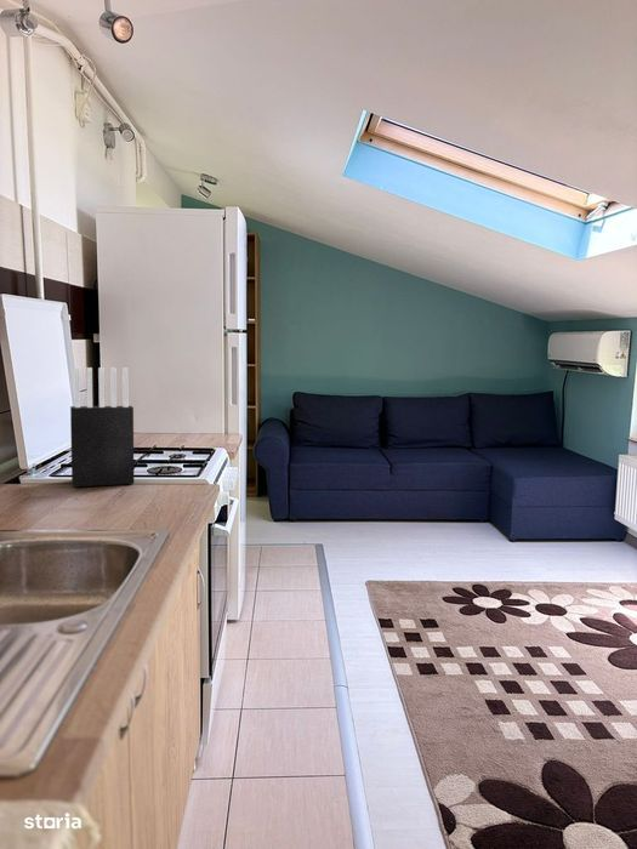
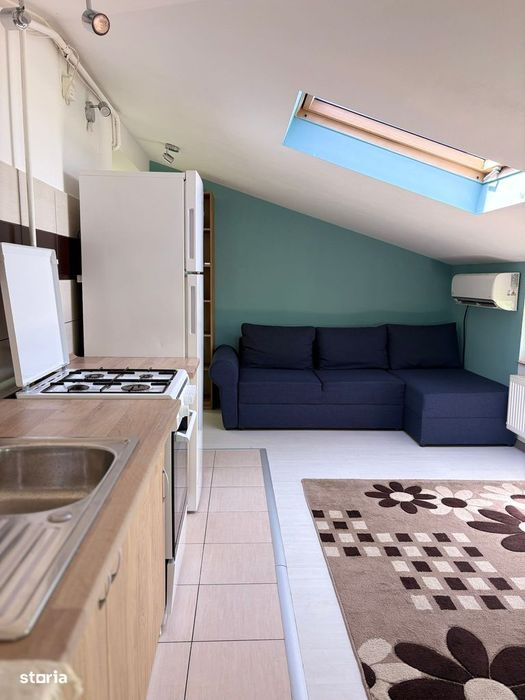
- knife block [69,366,135,488]
